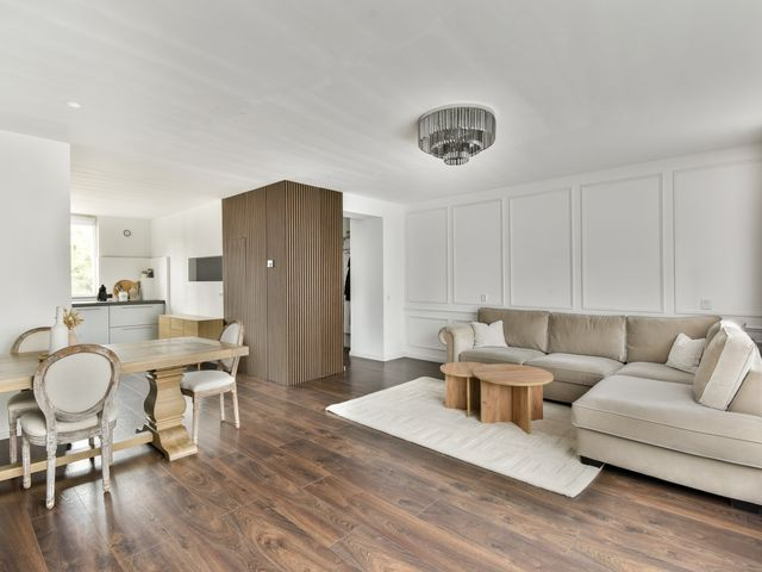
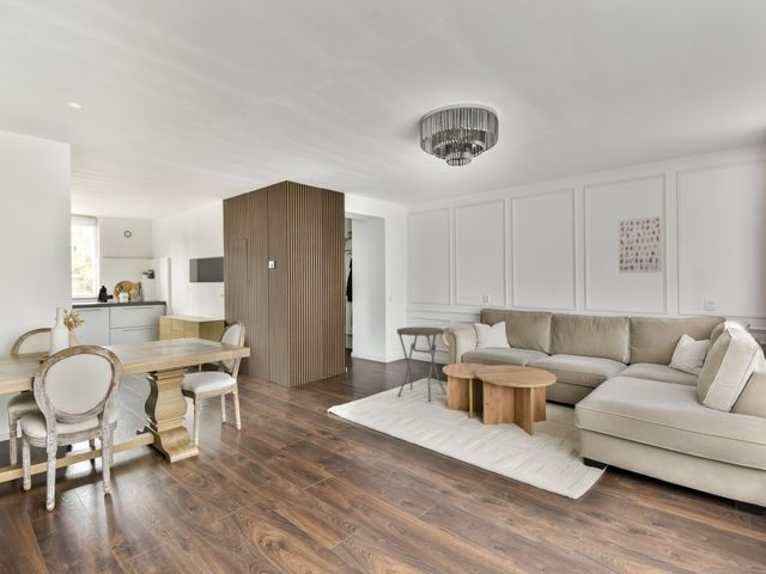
+ side table [396,326,448,403]
+ wall art [618,215,663,274]
